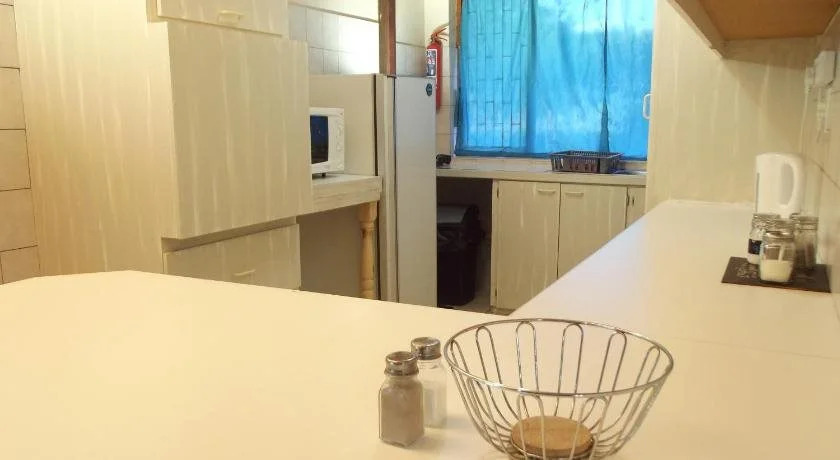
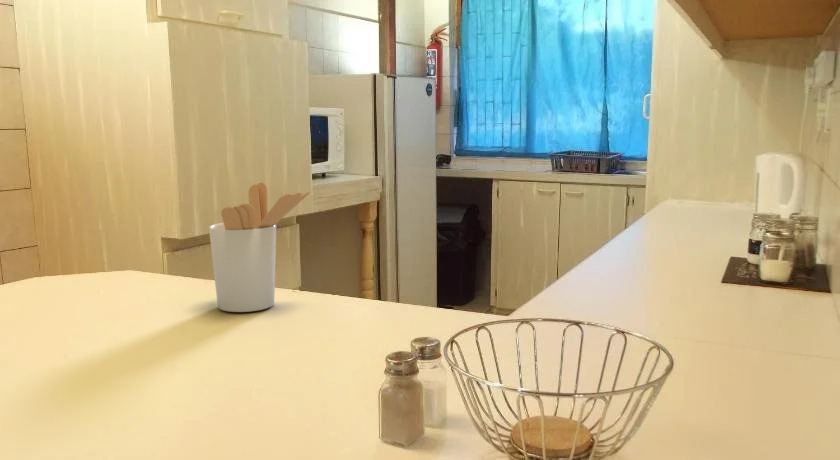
+ utensil holder [208,182,311,313]
